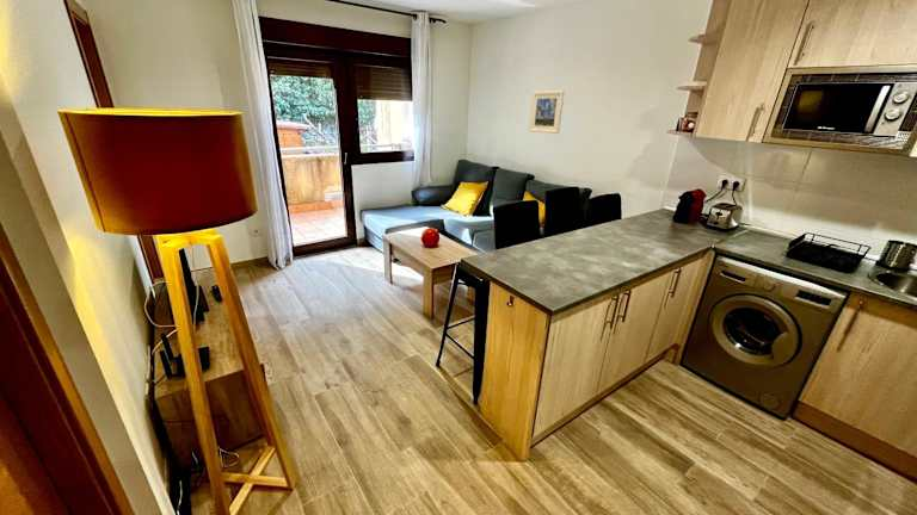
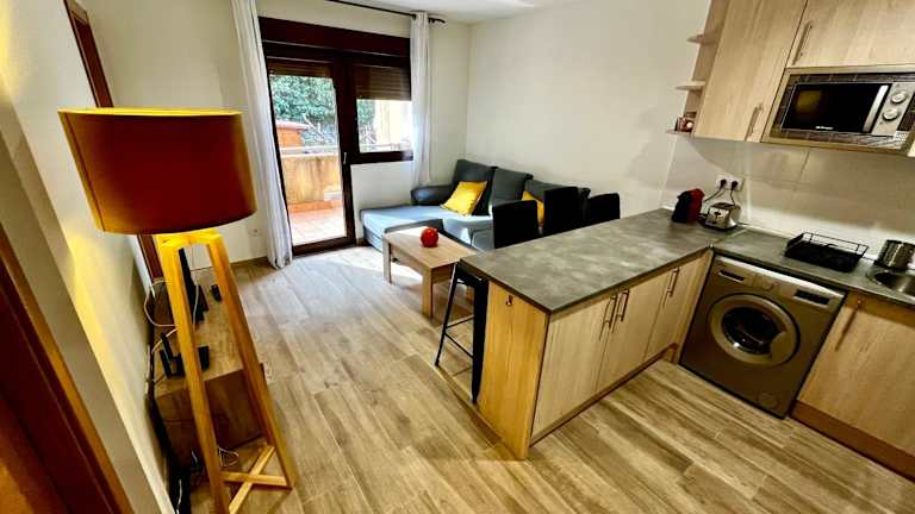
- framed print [528,89,566,135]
